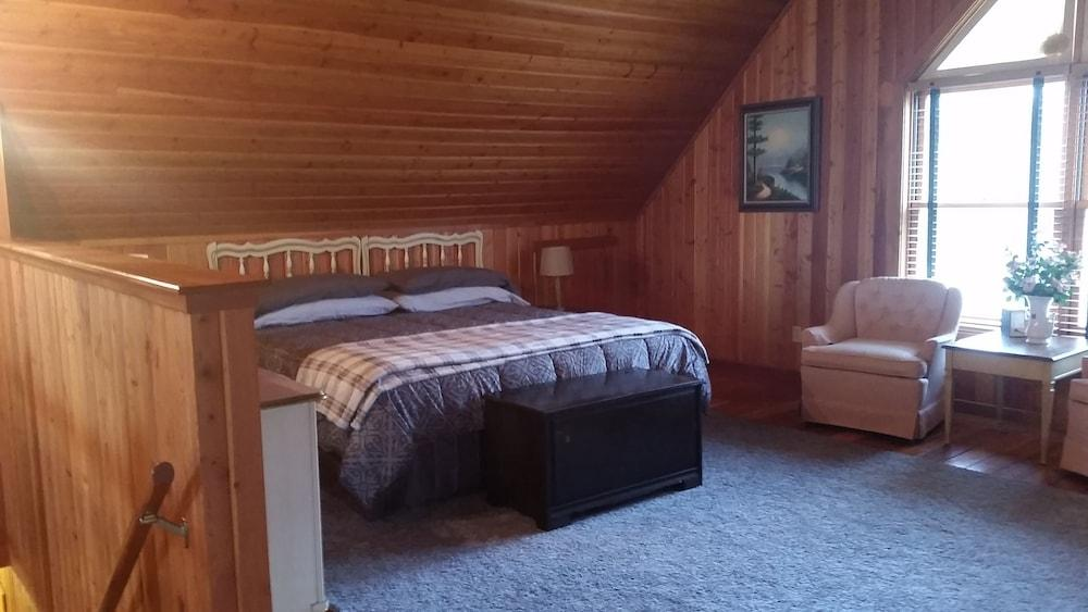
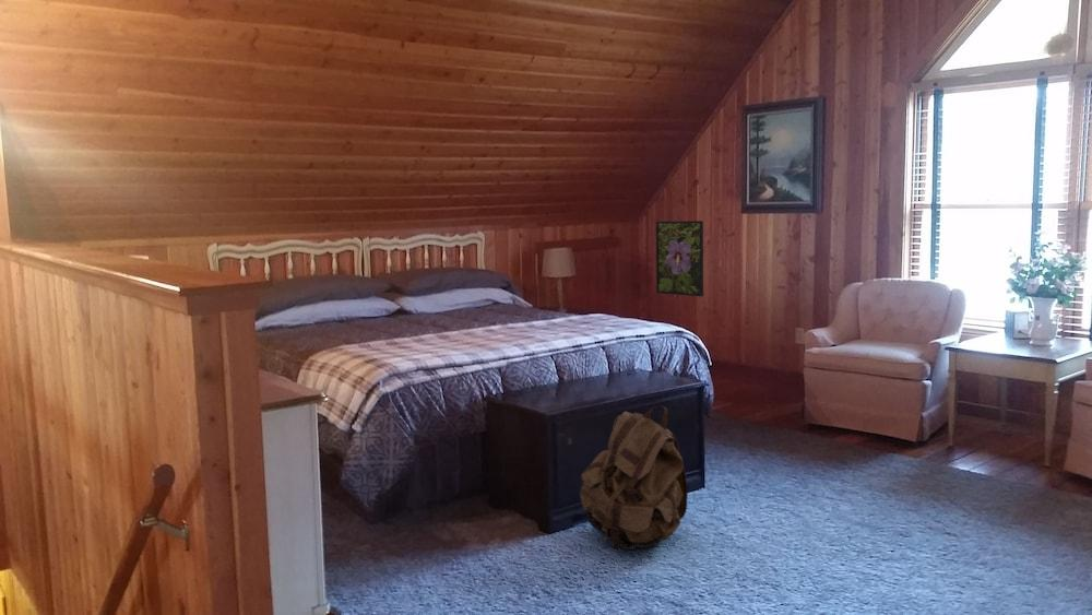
+ backpack [579,405,689,552]
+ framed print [655,220,704,297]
